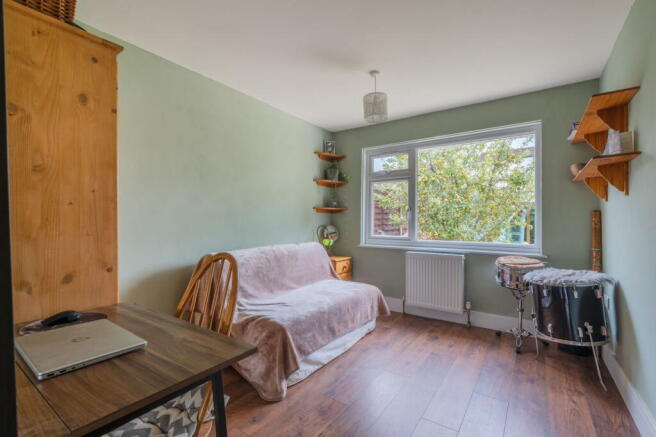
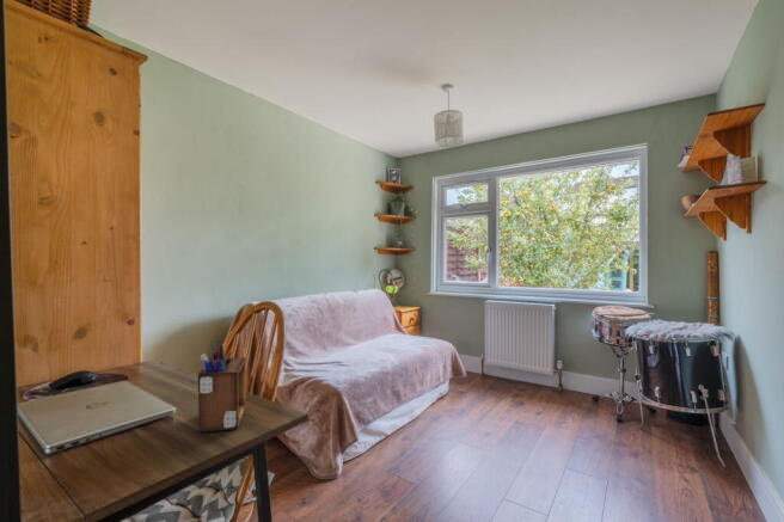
+ desk organizer [197,339,247,434]
